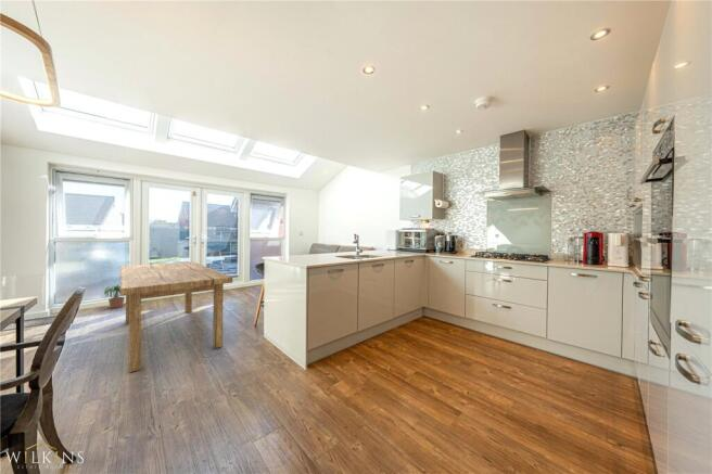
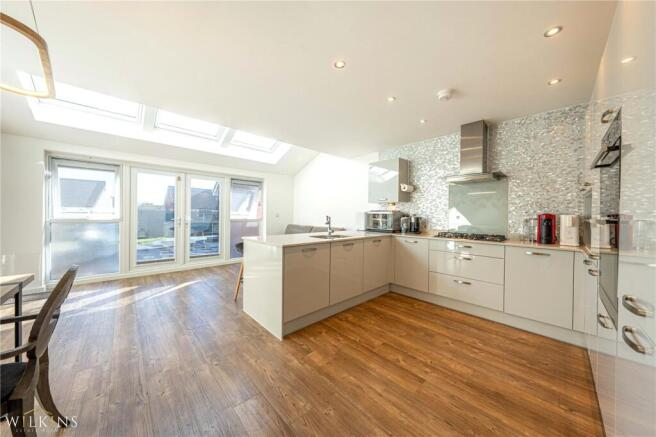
- potted plant [103,283,126,309]
- dining table [119,260,233,373]
